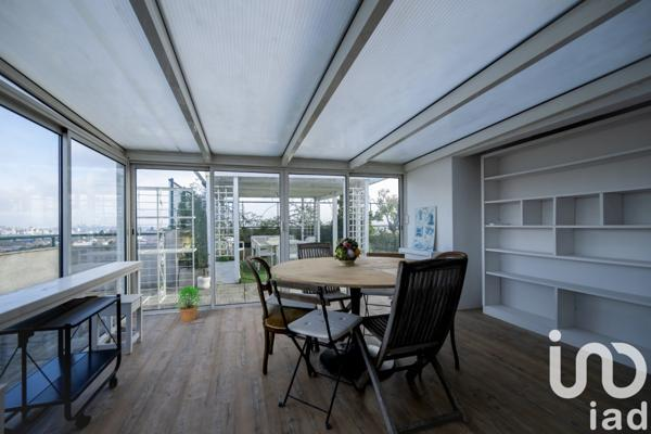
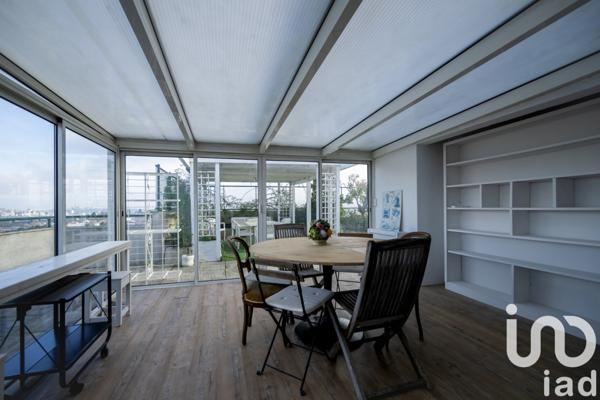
- potted plant [176,284,204,322]
